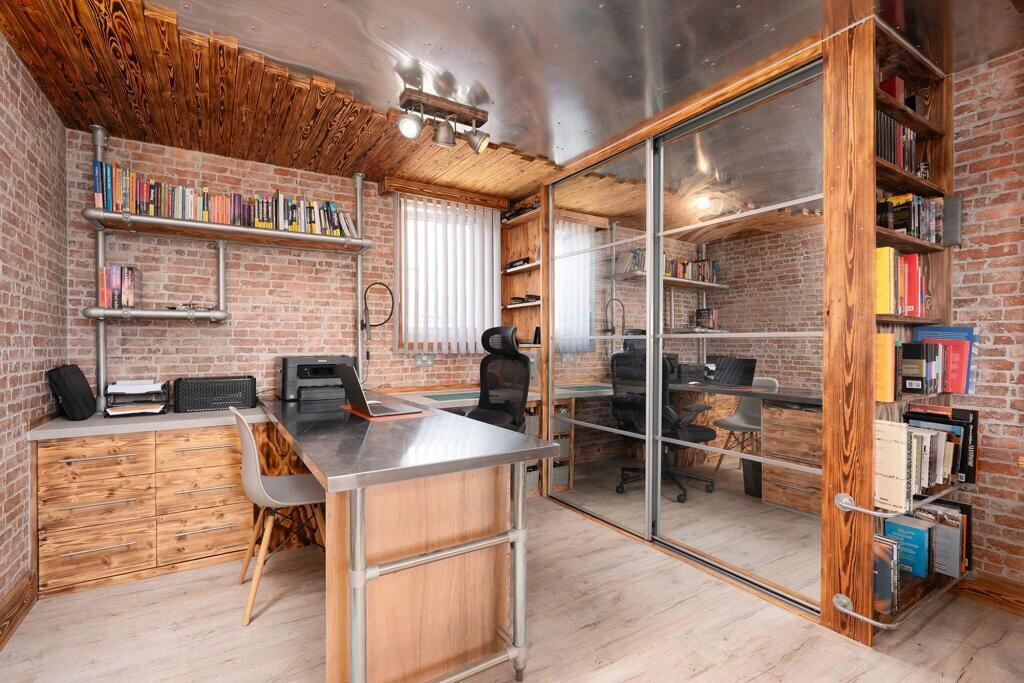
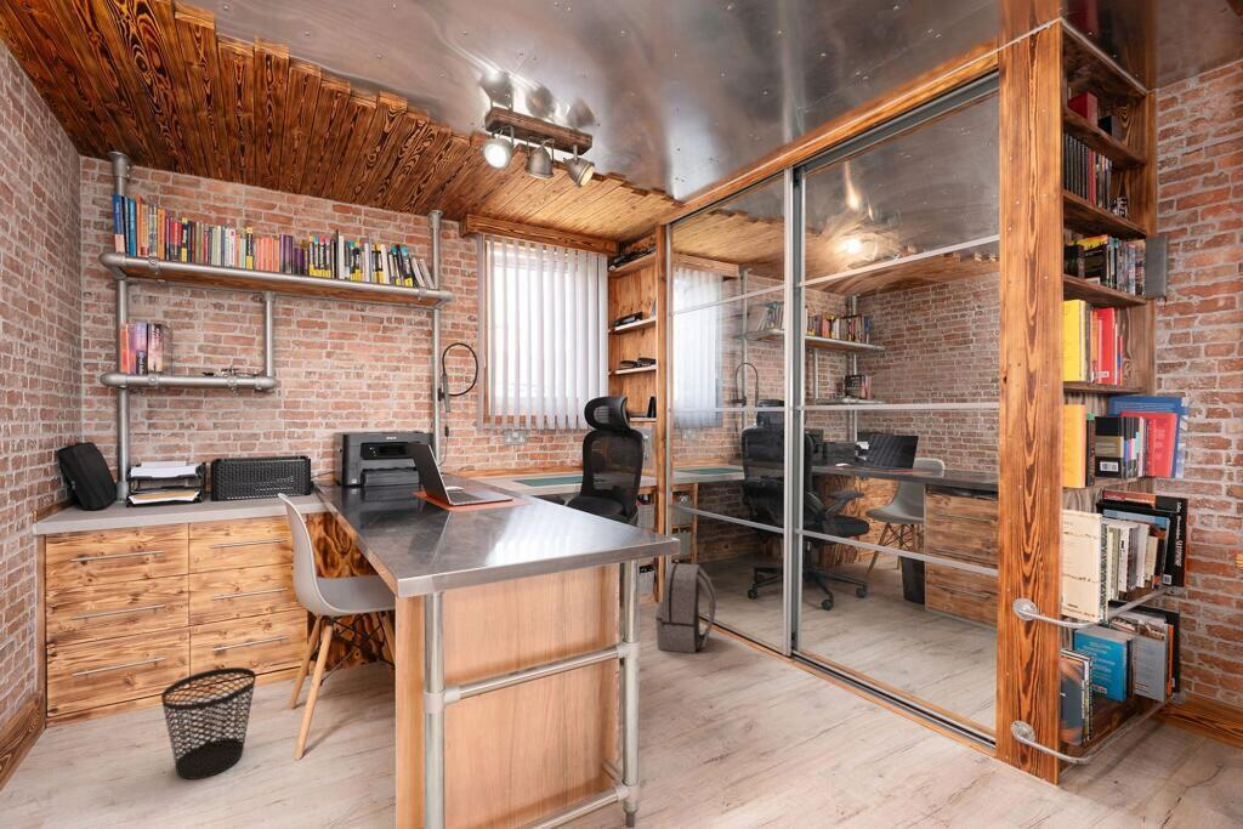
+ wastebasket [160,666,257,780]
+ backpack [654,562,717,654]
